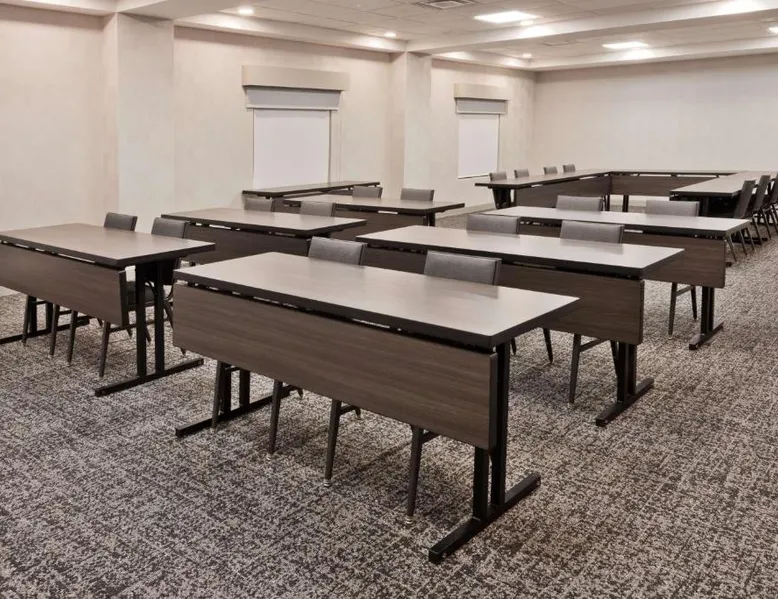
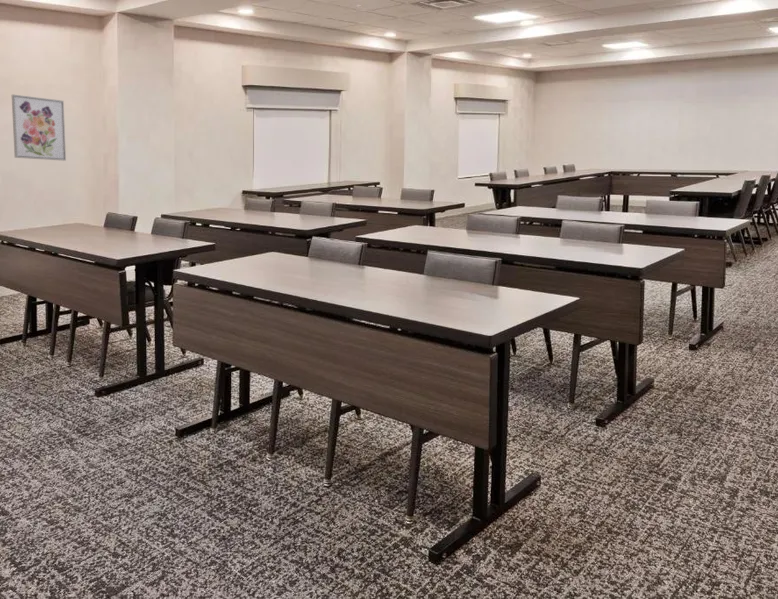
+ wall art [11,94,67,162]
